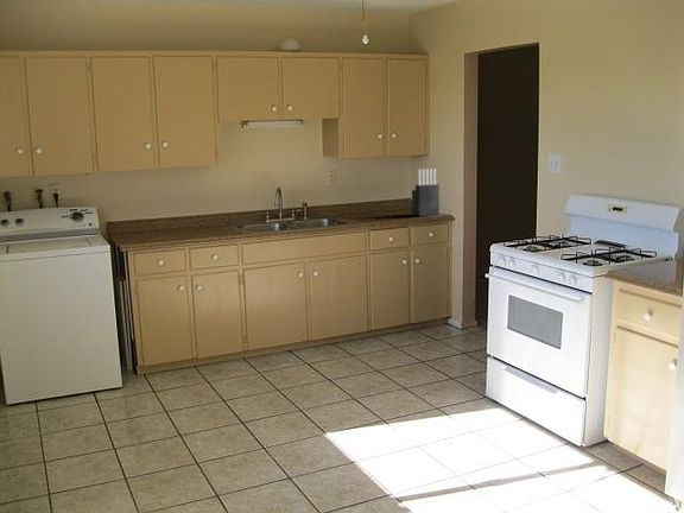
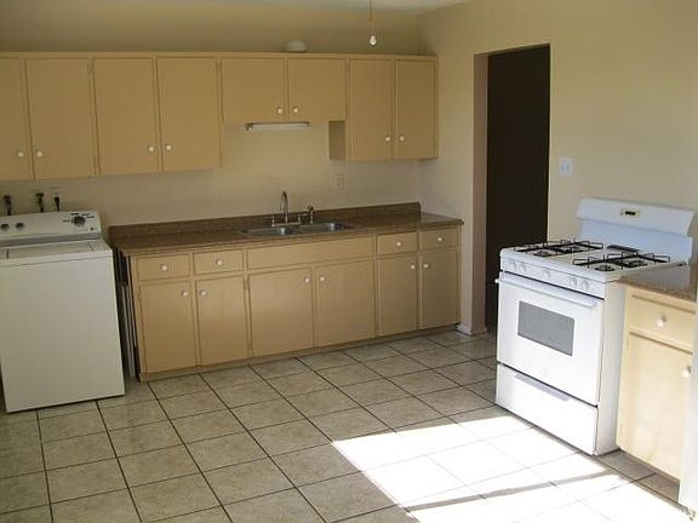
- knife block [411,167,441,217]
